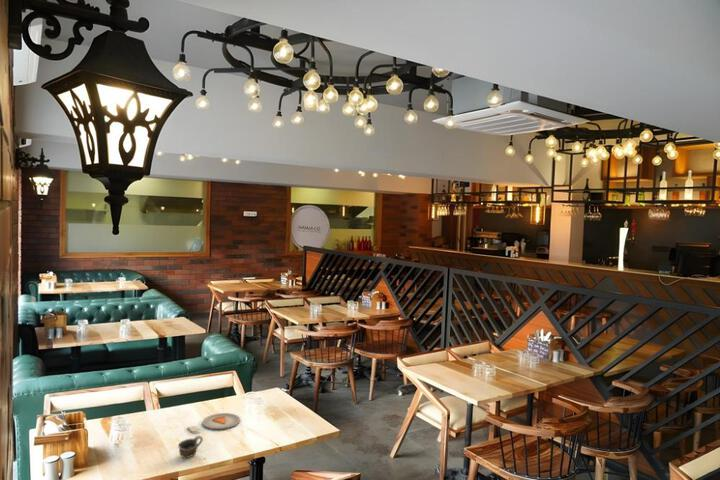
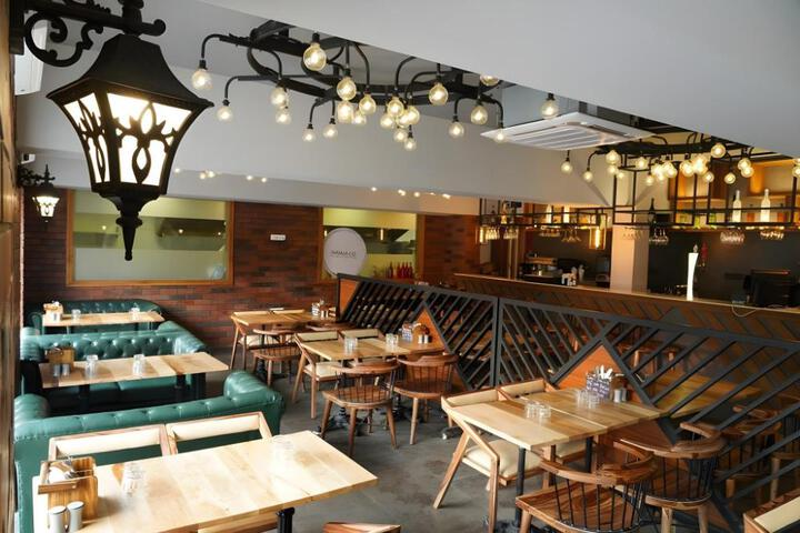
- dinner plate [186,412,241,432]
- cup [177,435,204,459]
